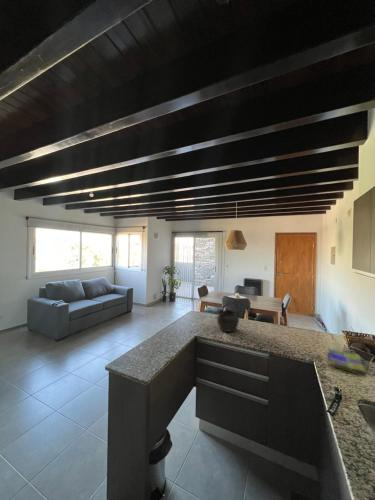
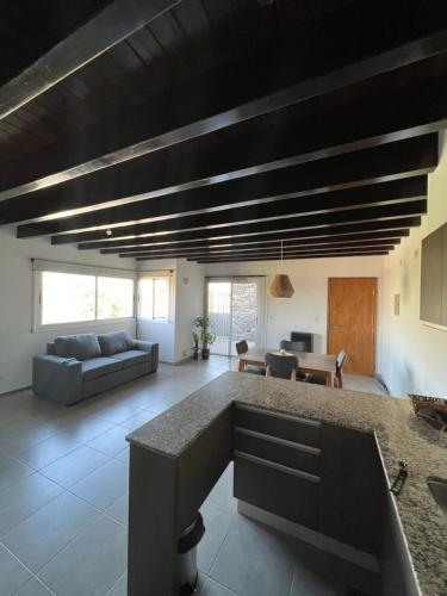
- dish towel [328,348,368,376]
- kettle [216,301,242,333]
